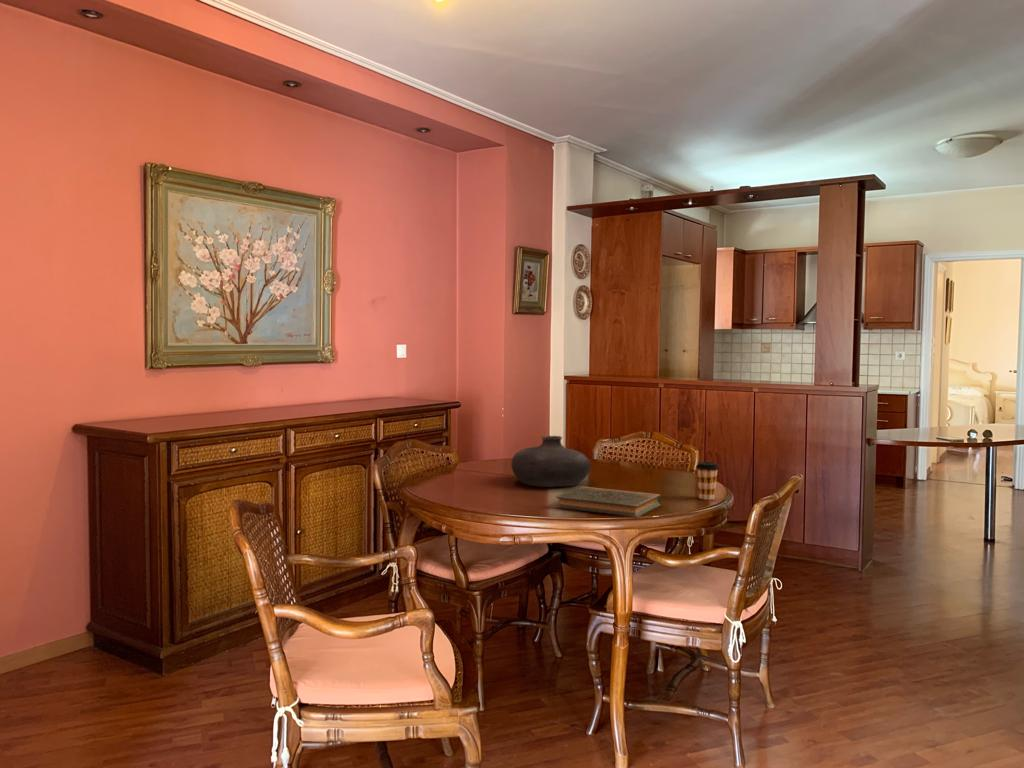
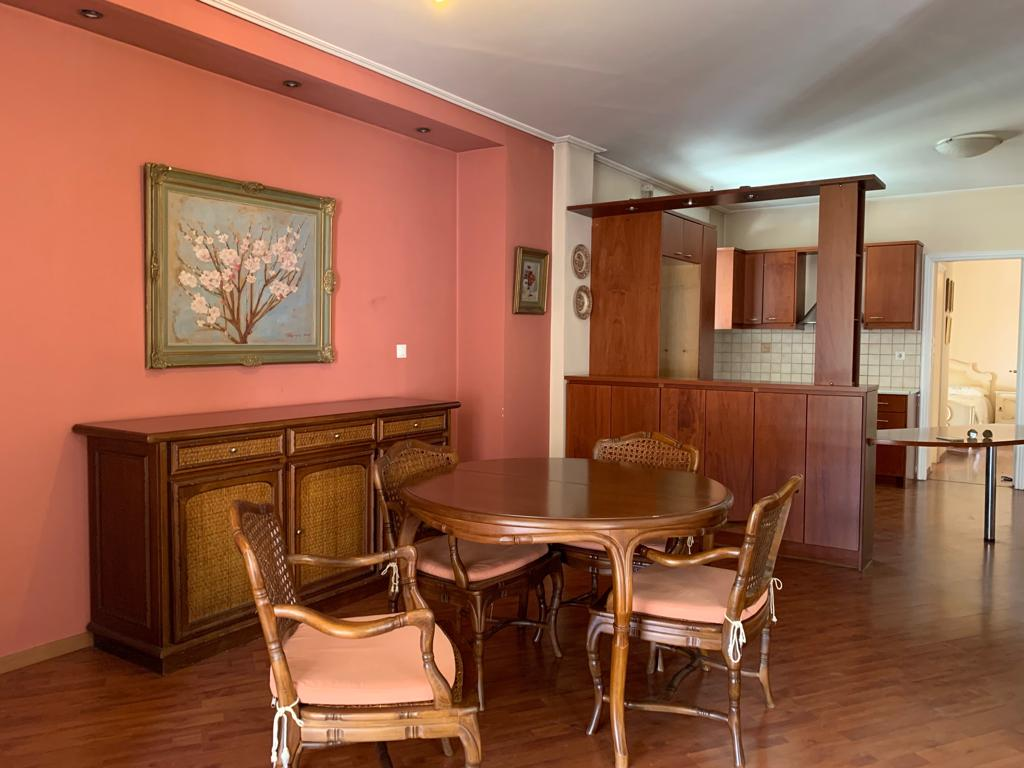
- vase [510,435,591,488]
- book [554,486,662,518]
- coffee cup [695,461,720,501]
